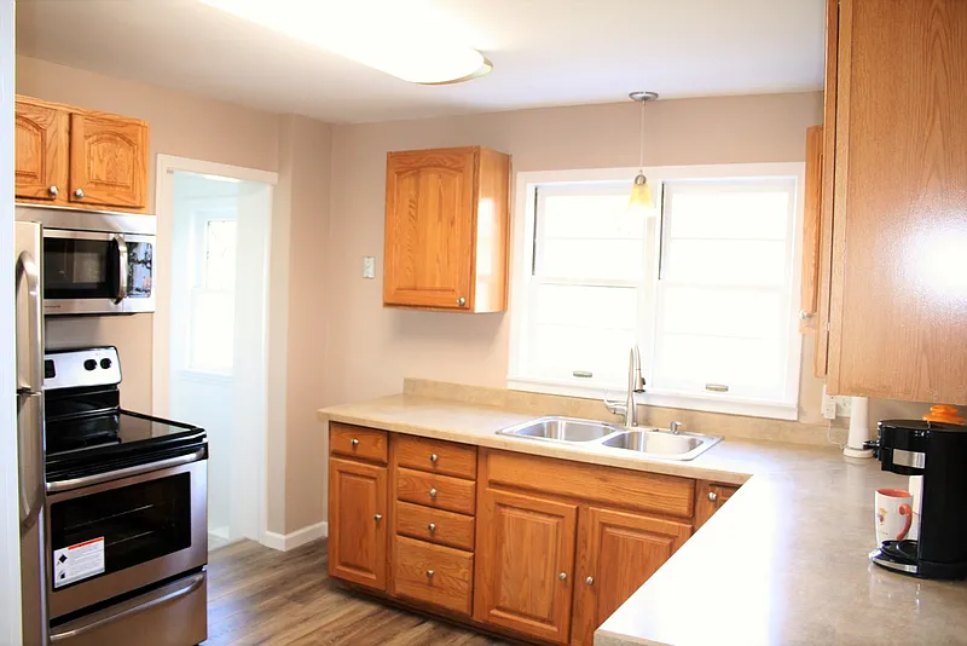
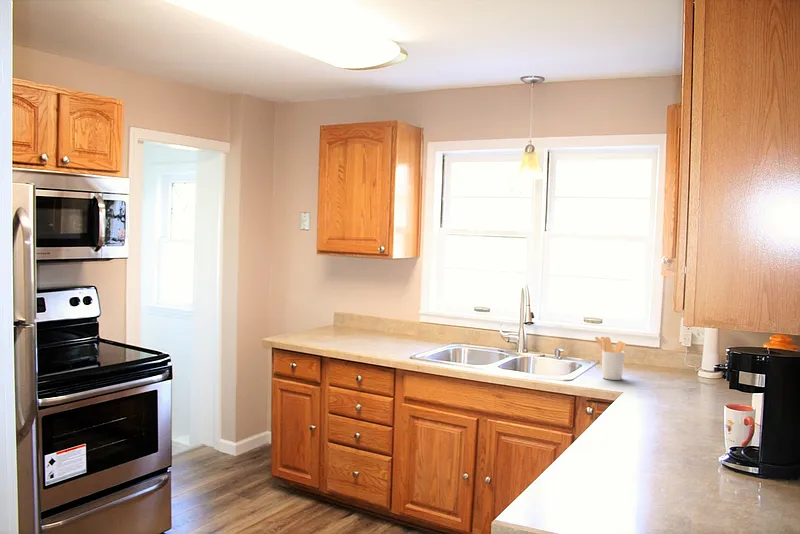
+ utensil holder [594,336,627,381]
